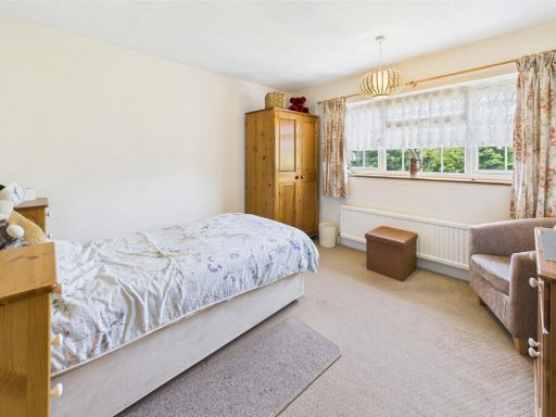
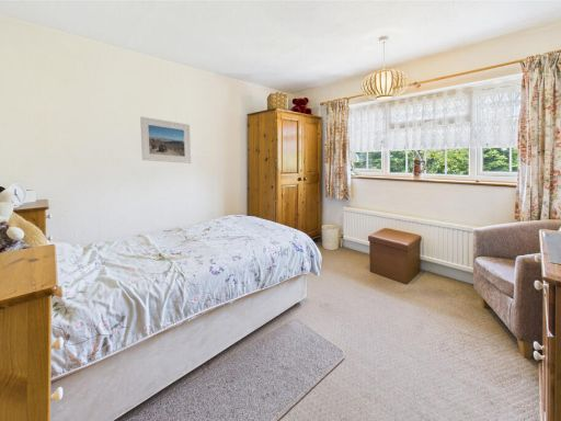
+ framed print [139,116,192,164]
